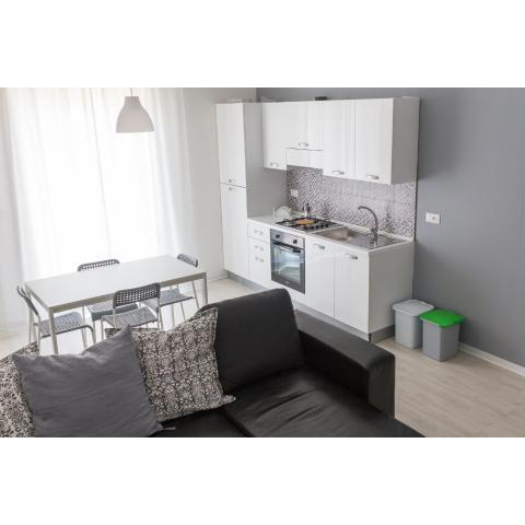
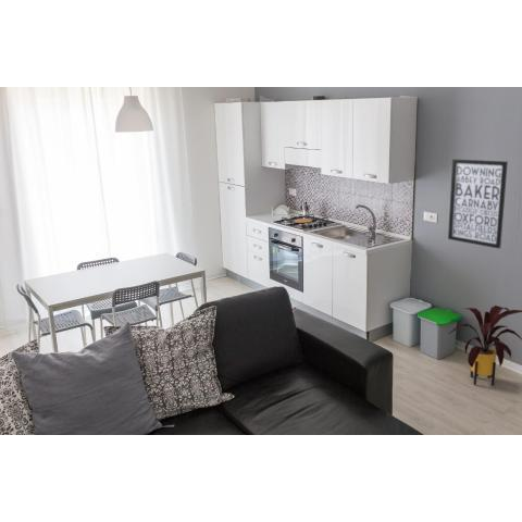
+ house plant [448,304,522,387]
+ wall art [447,158,509,250]
